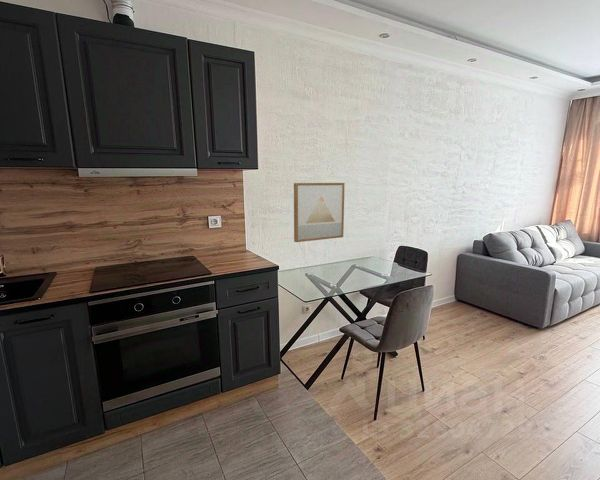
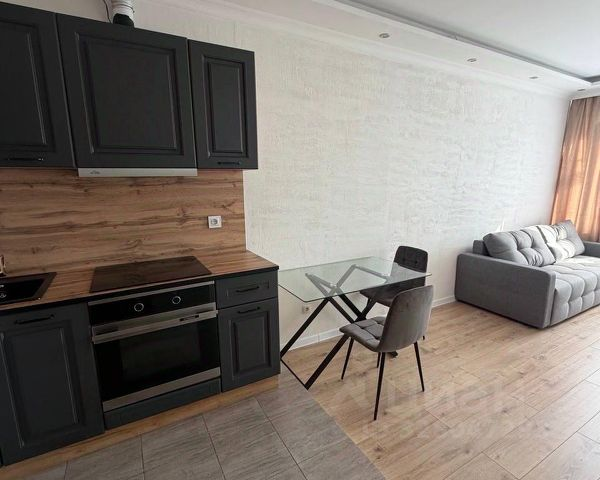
- wall art [293,182,346,243]
